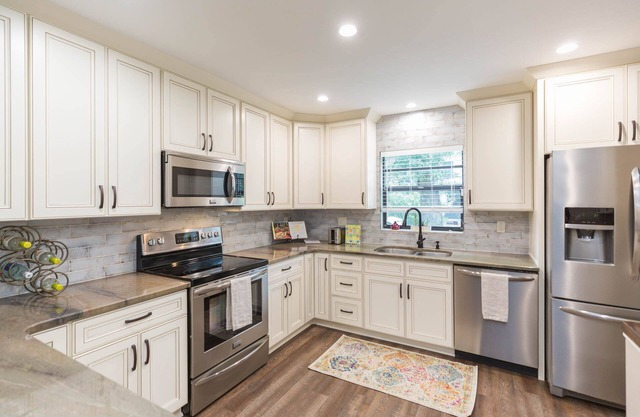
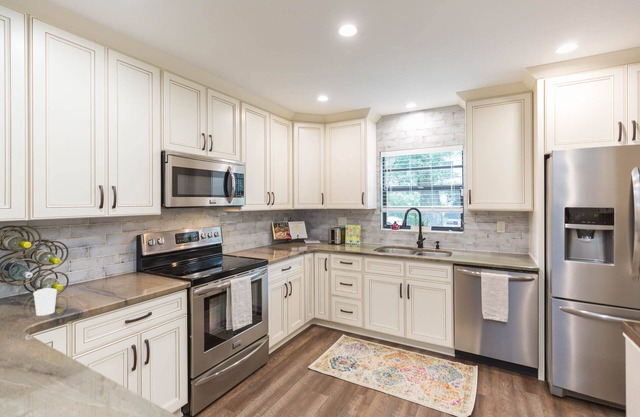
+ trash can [32,287,58,317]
